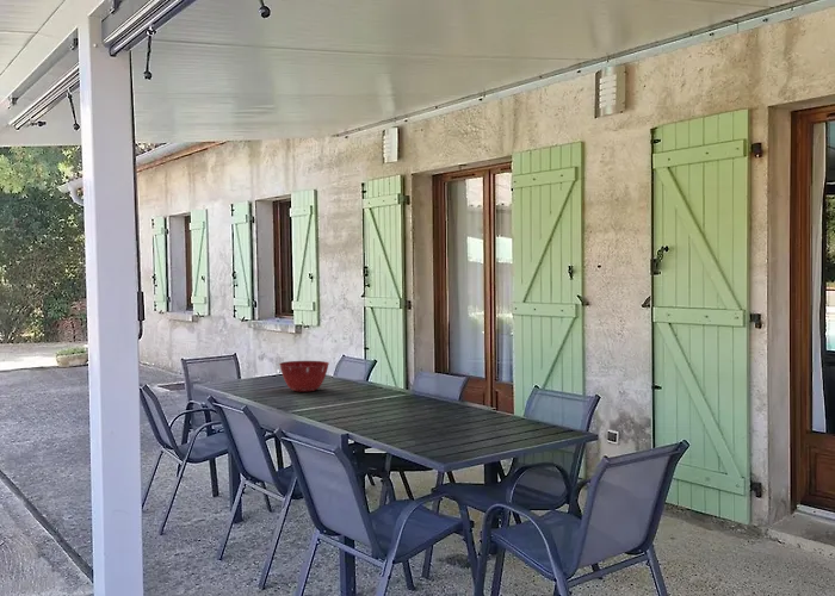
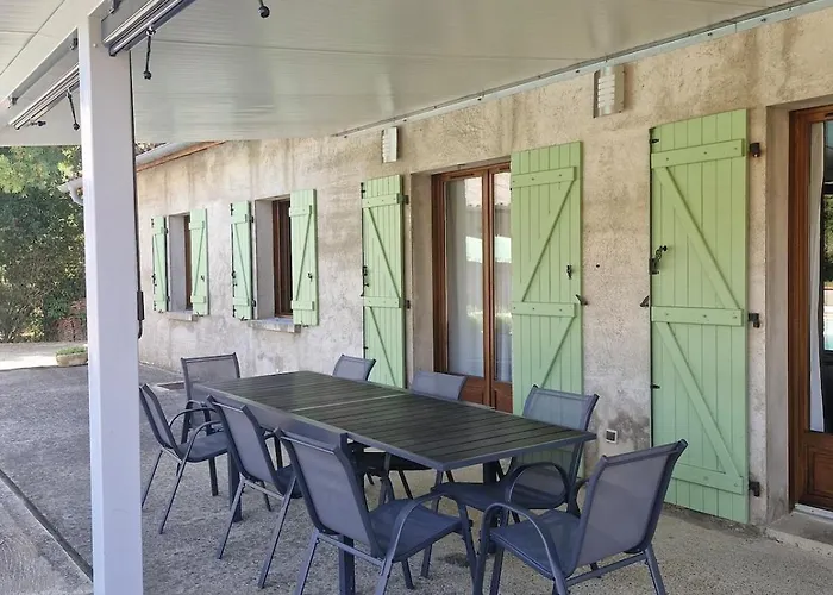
- mixing bowl [278,360,330,392]
